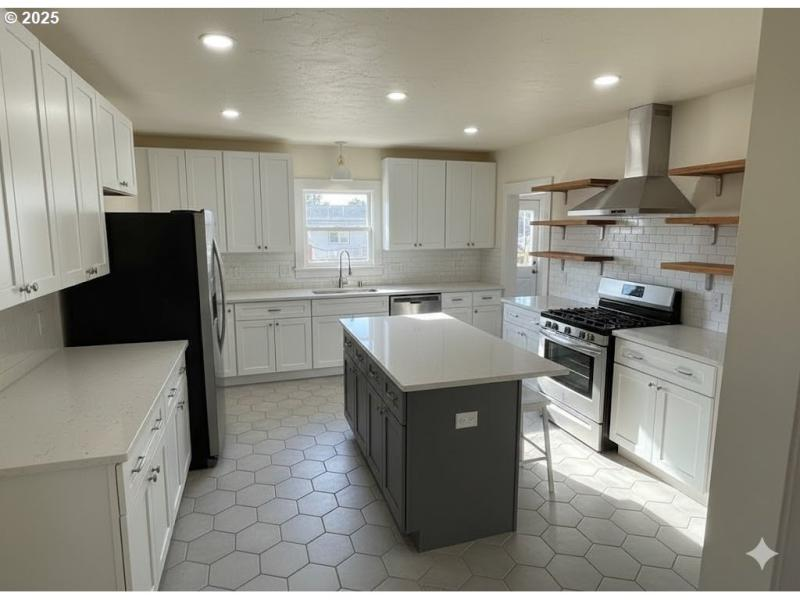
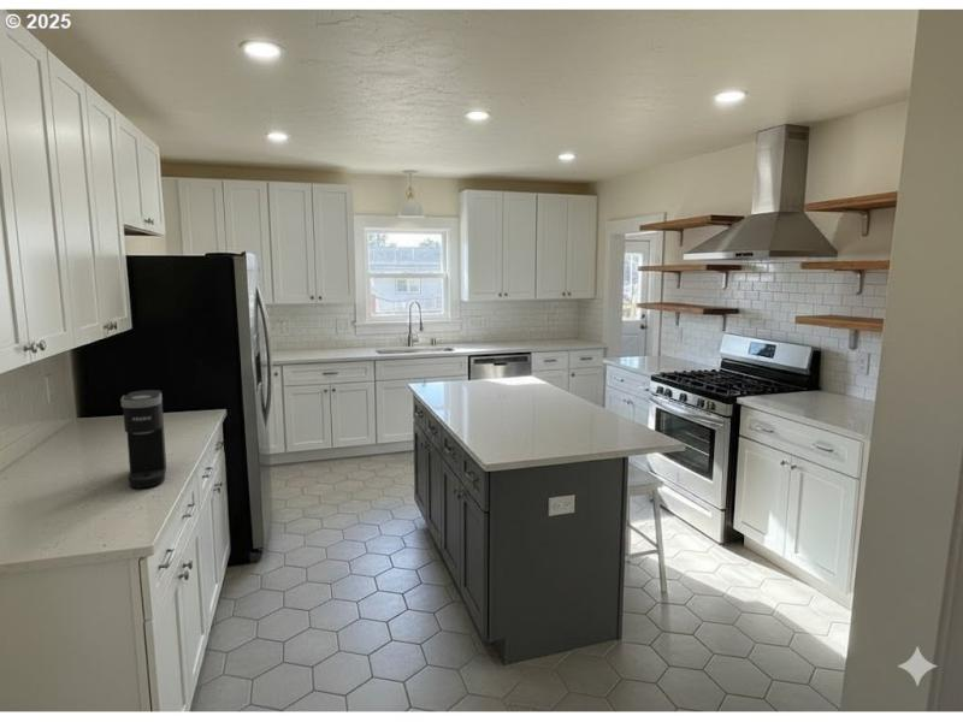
+ coffee maker [119,389,167,490]
